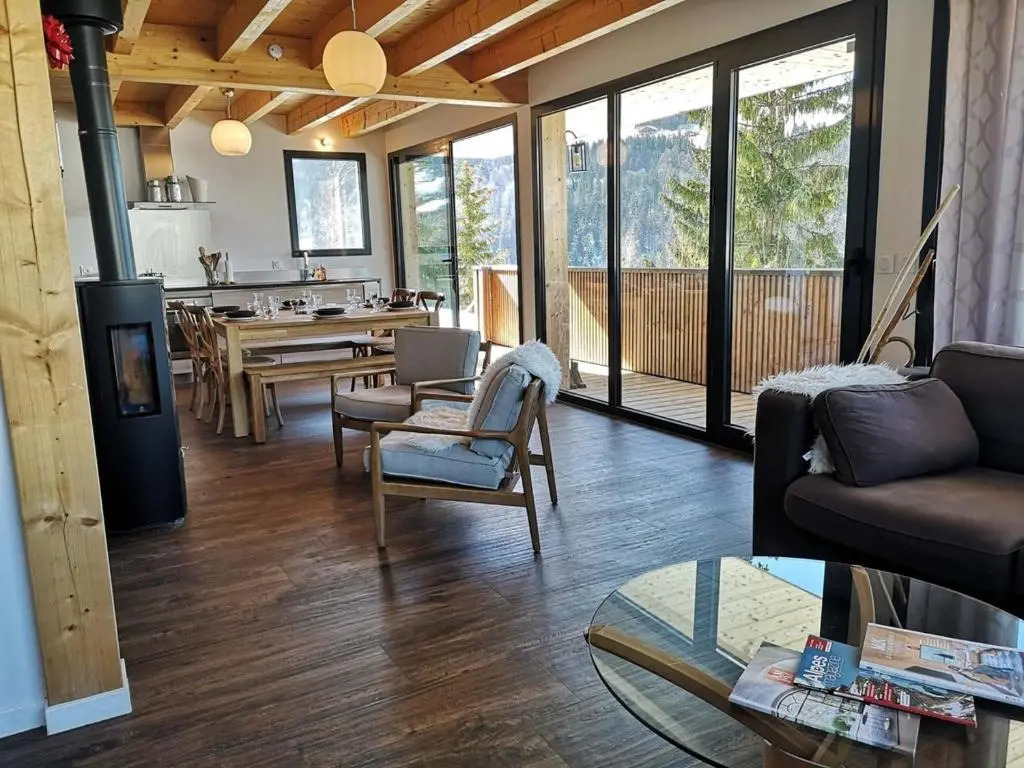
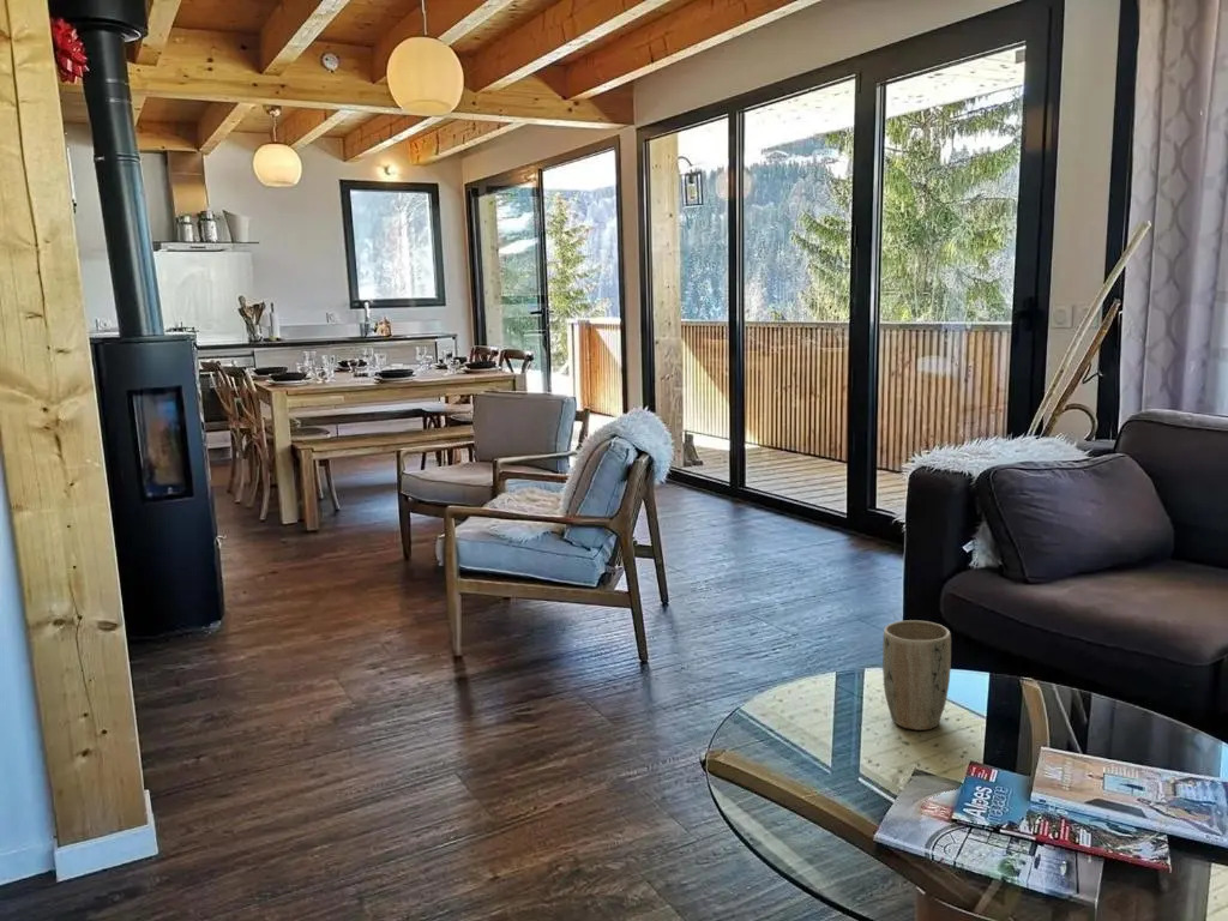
+ plant pot [881,619,952,732]
